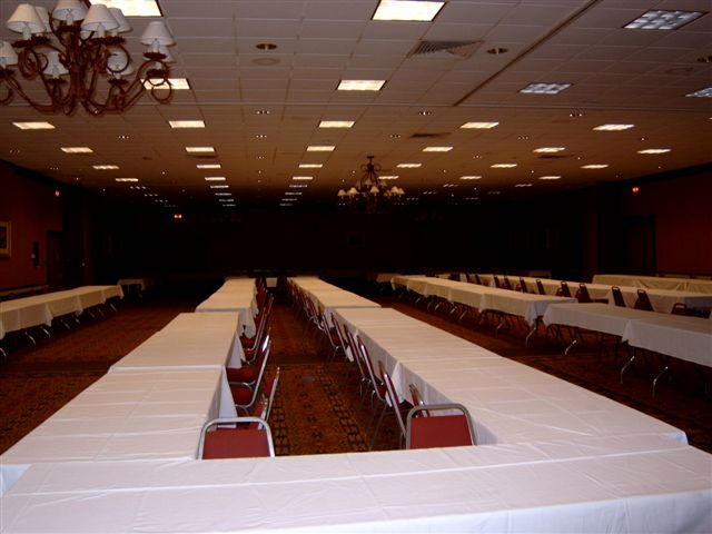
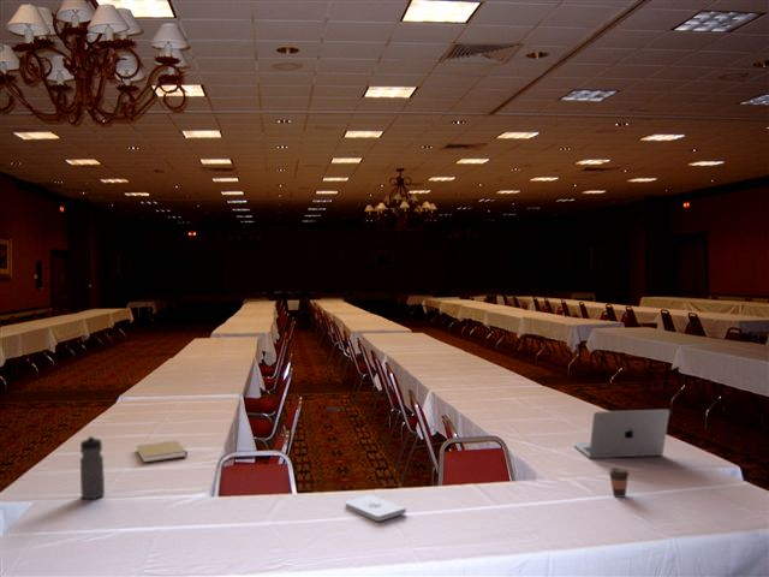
+ coffee cup [607,466,631,499]
+ notepad [344,494,407,522]
+ water bottle [79,435,106,500]
+ book [136,439,189,464]
+ laptop [572,409,670,459]
